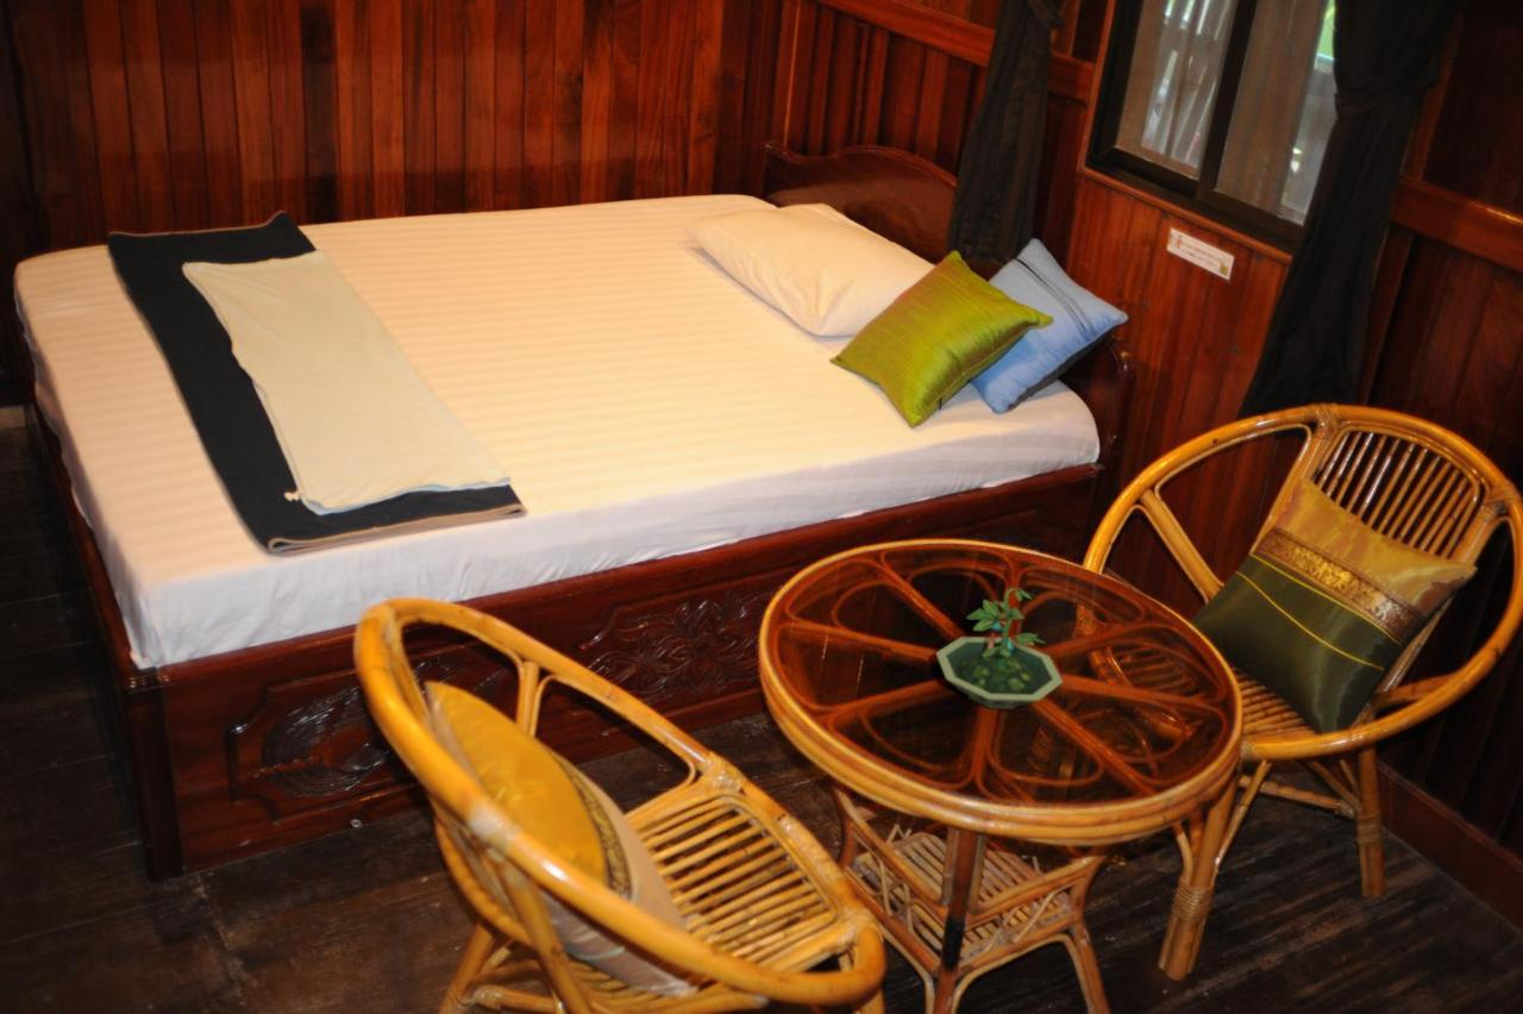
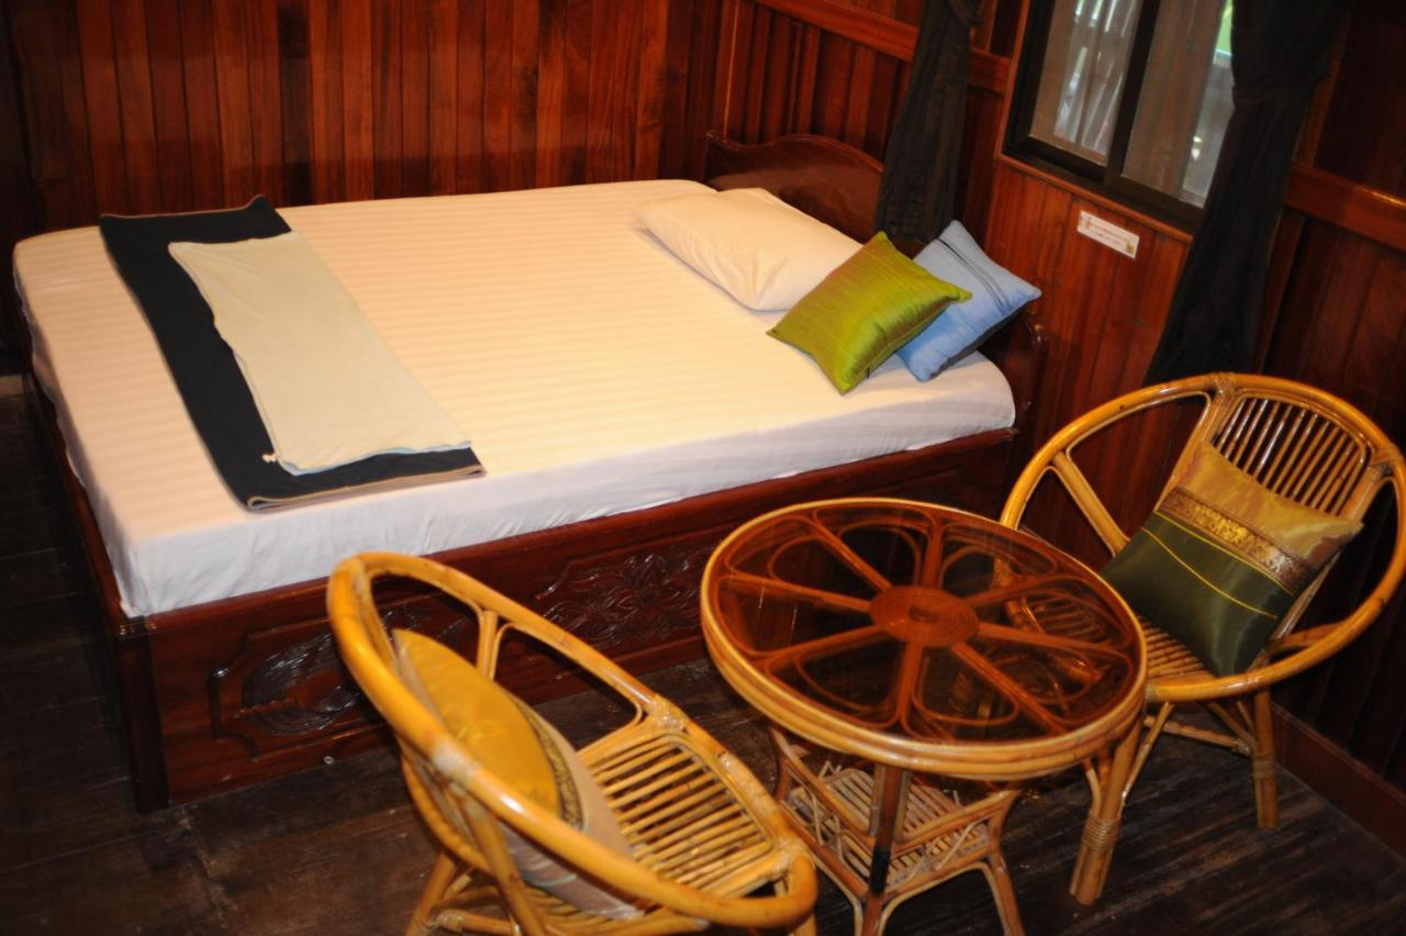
- terrarium [935,584,1065,711]
